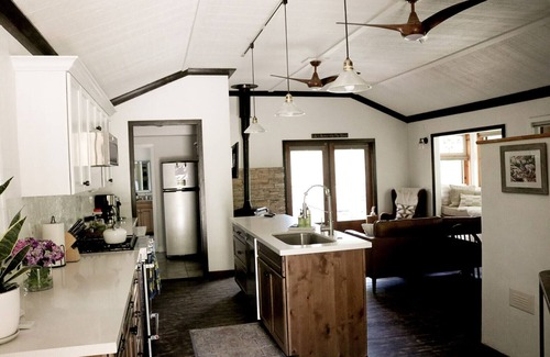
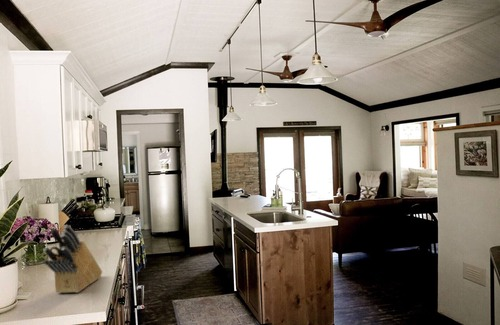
+ knife block [42,224,103,294]
